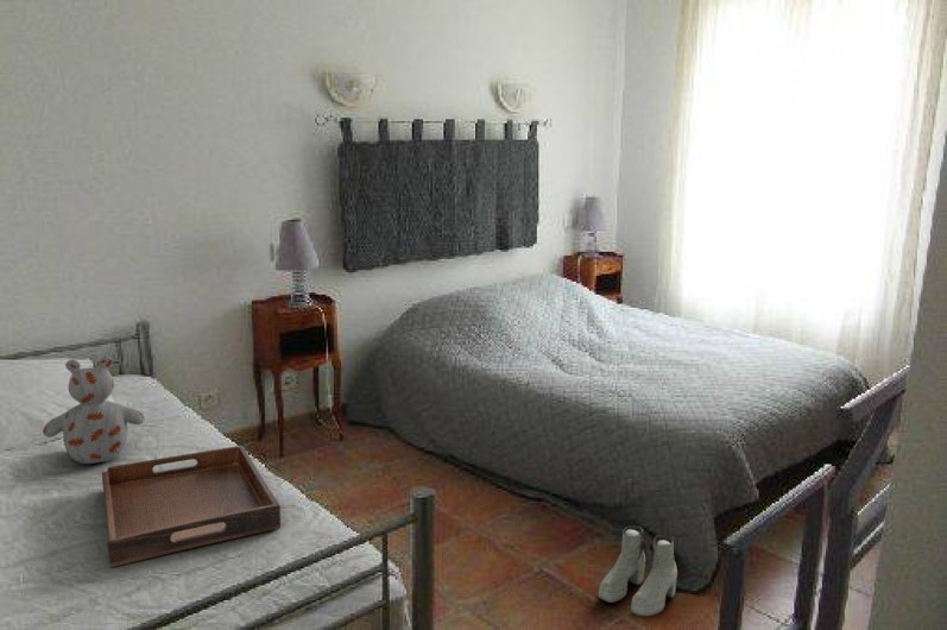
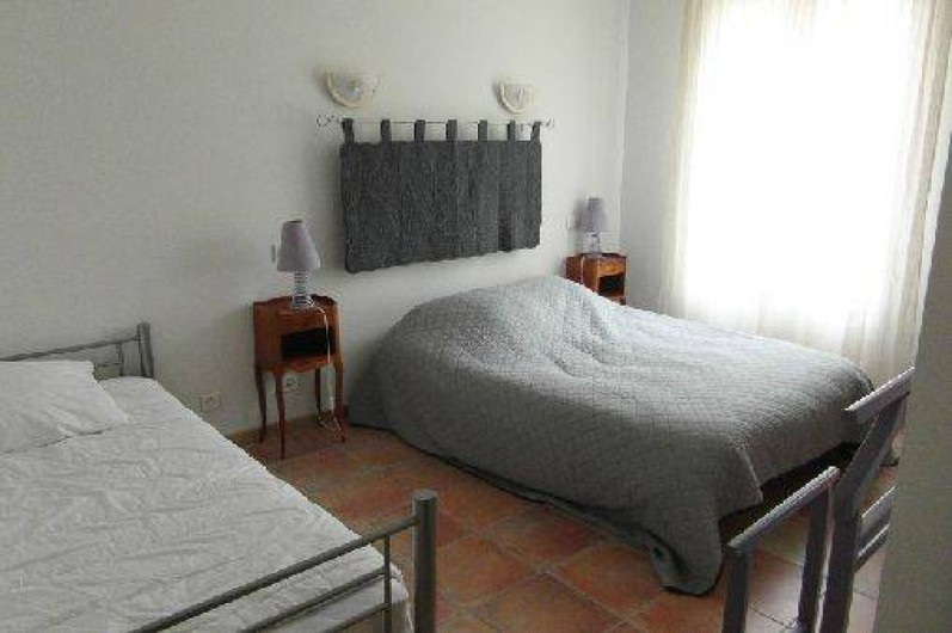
- serving tray [101,445,282,568]
- boots [598,525,678,618]
- stuffed bear [42,355,146,465]
